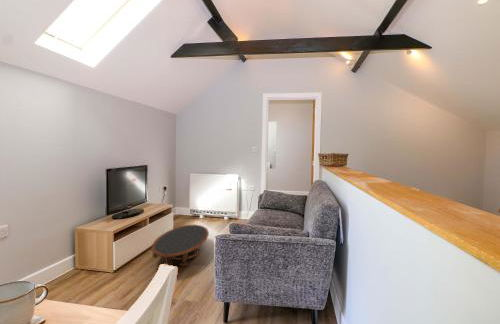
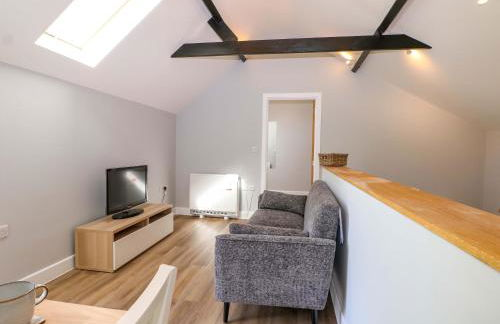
- coffee table [151,224,210,267]
